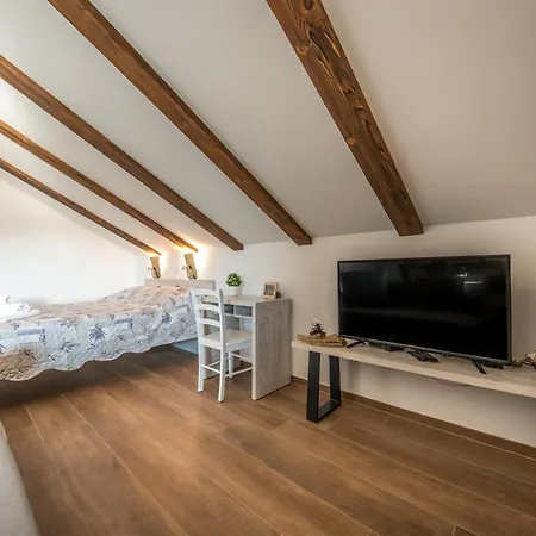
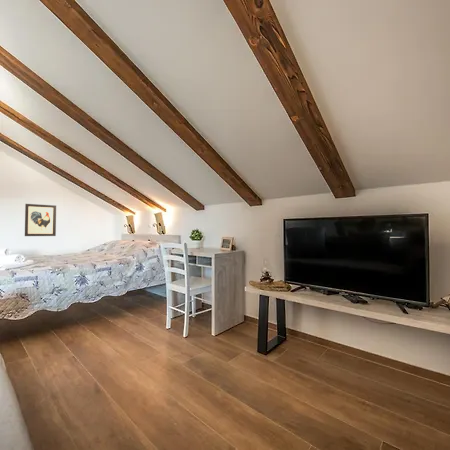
+ wall art [24,203,57,237]
